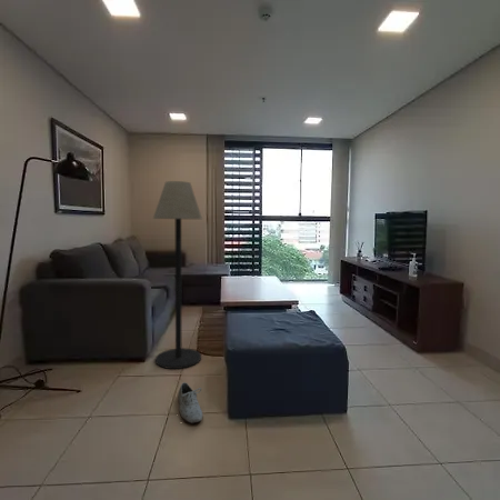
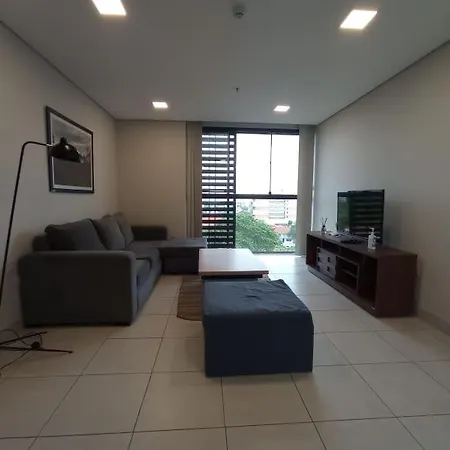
- shoe [177,381,203,426]
- floor lamp [152,180,203,370]
